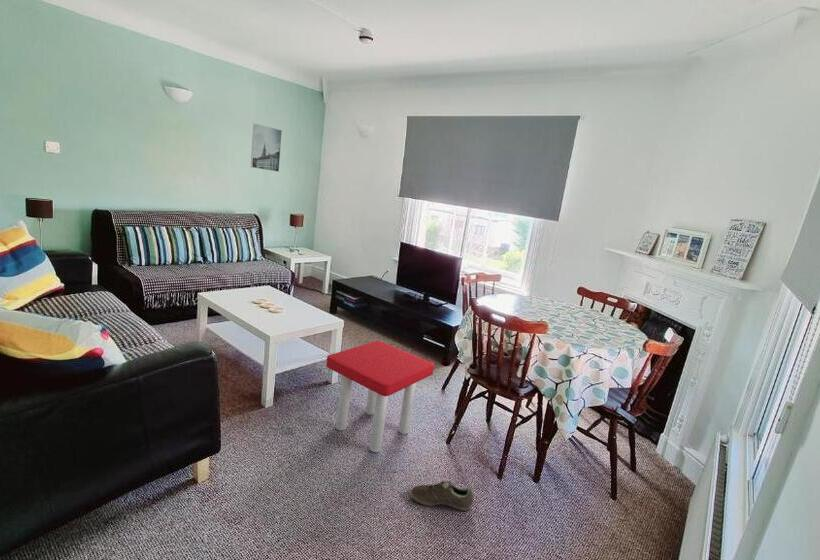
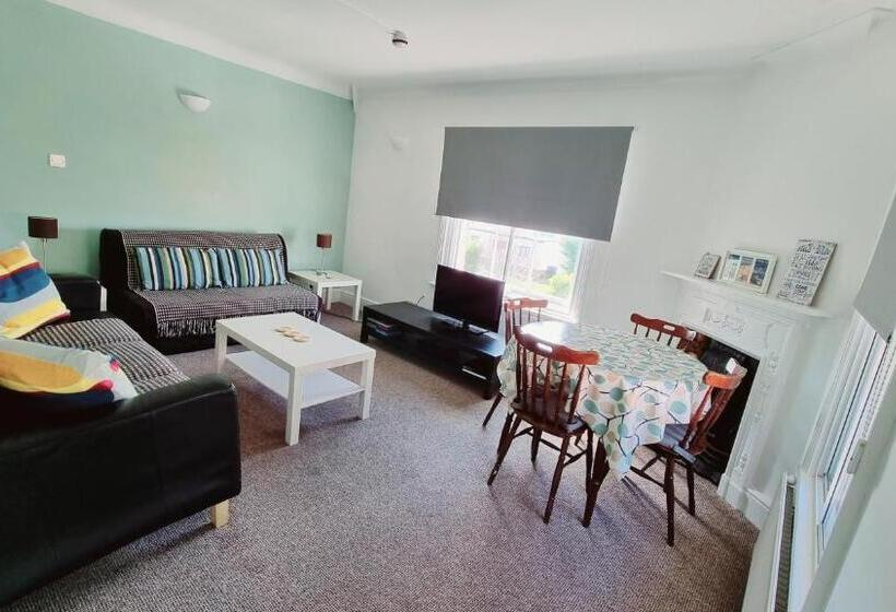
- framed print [250,123,283,173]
- stool [325,340,435,453]
- sneaker [410,480,474,512]
